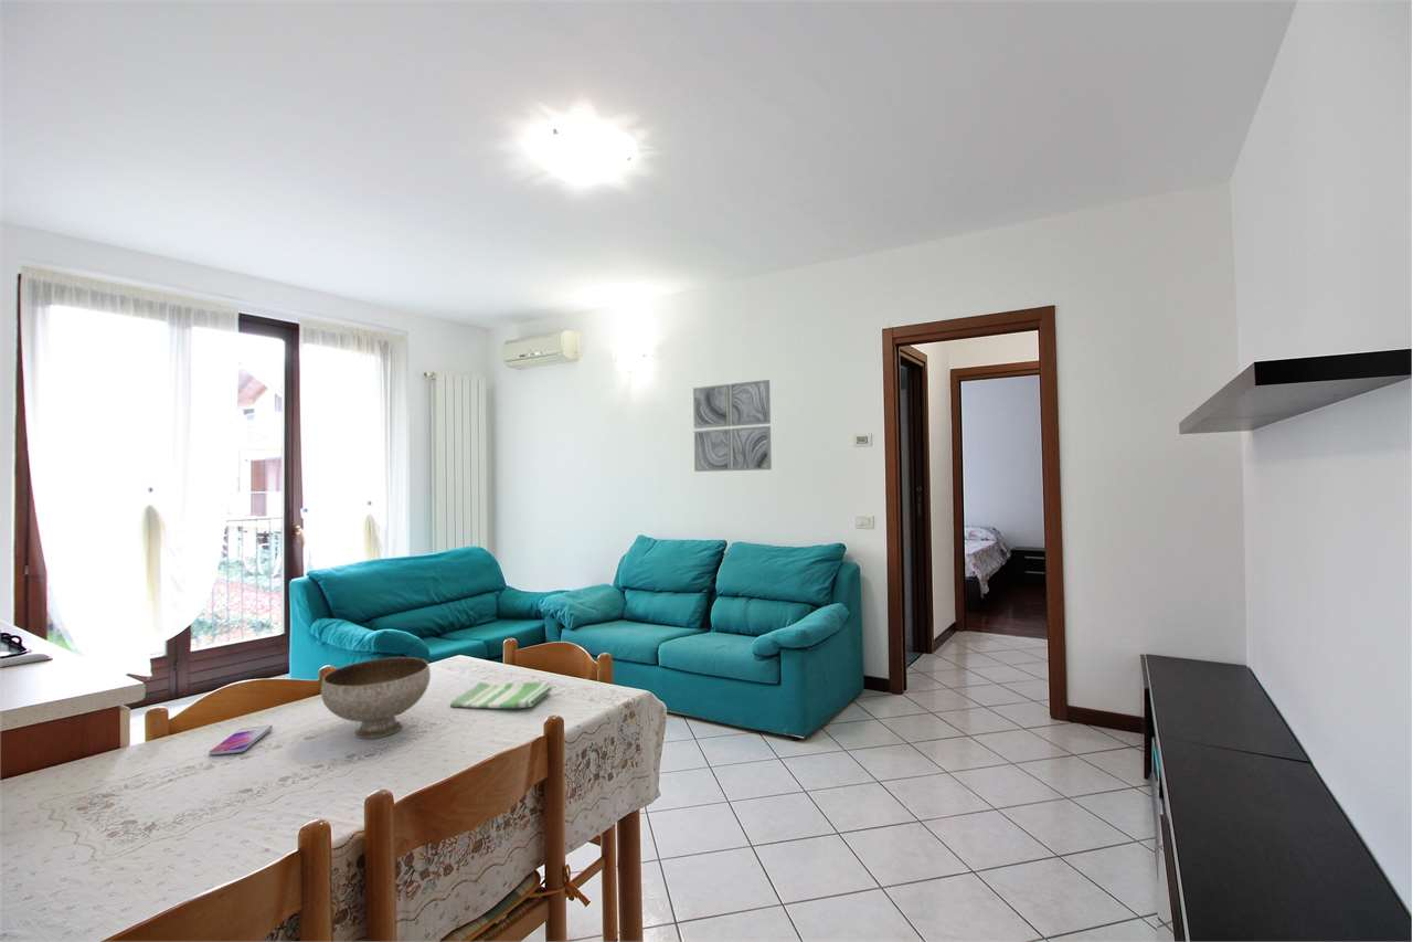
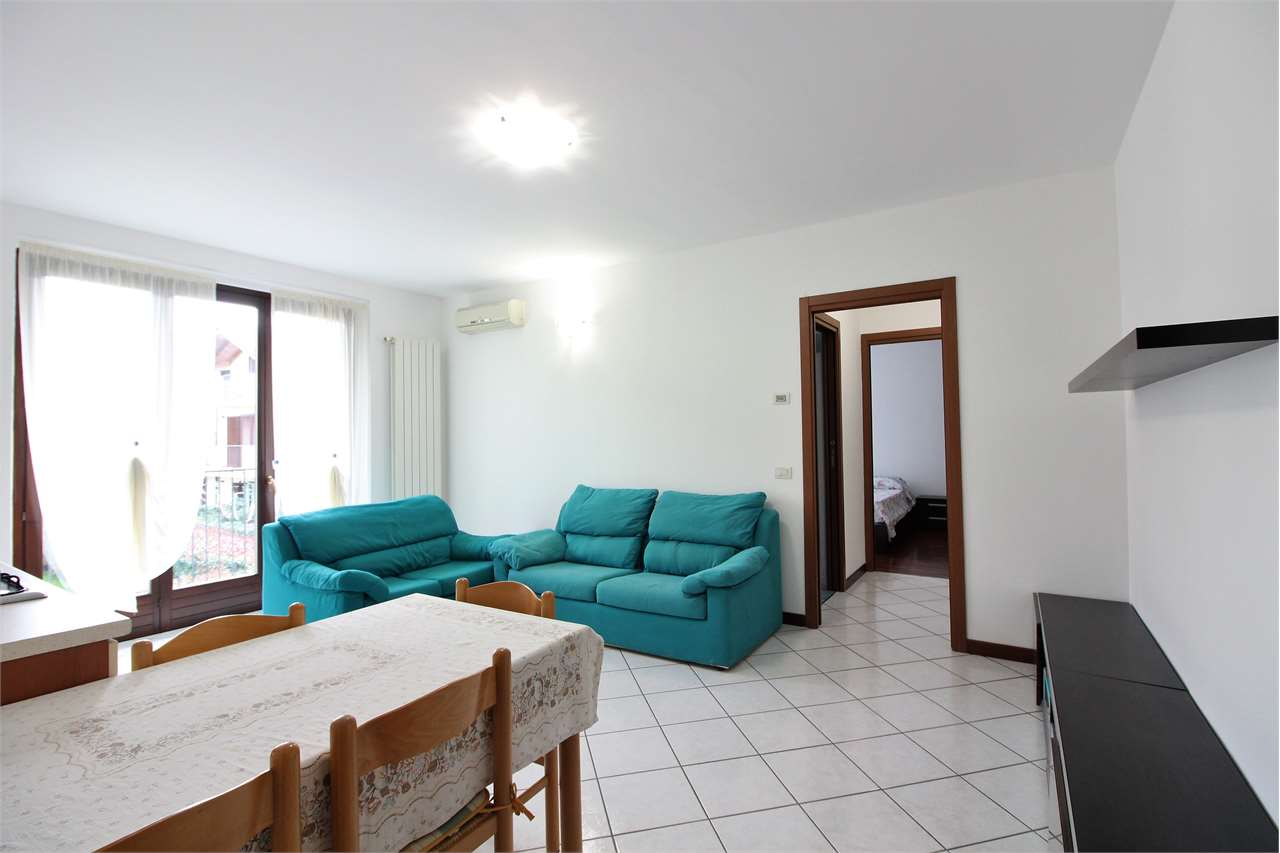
- dish towel [449,681,553,709]
- bowl [320,656,432,740]
- smartphone [208,724,274,756]
- wall art [692,379,773,473]
